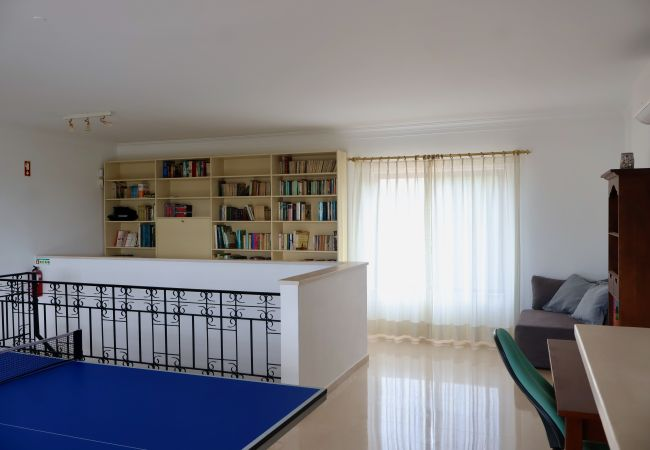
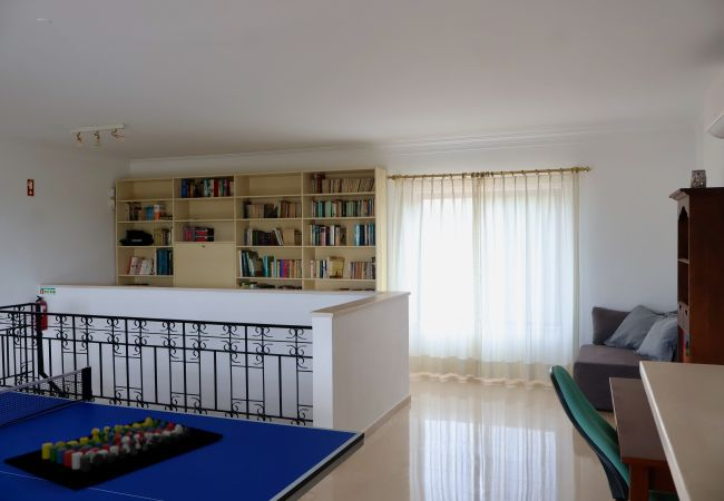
+ board game [2,416,224,492]
